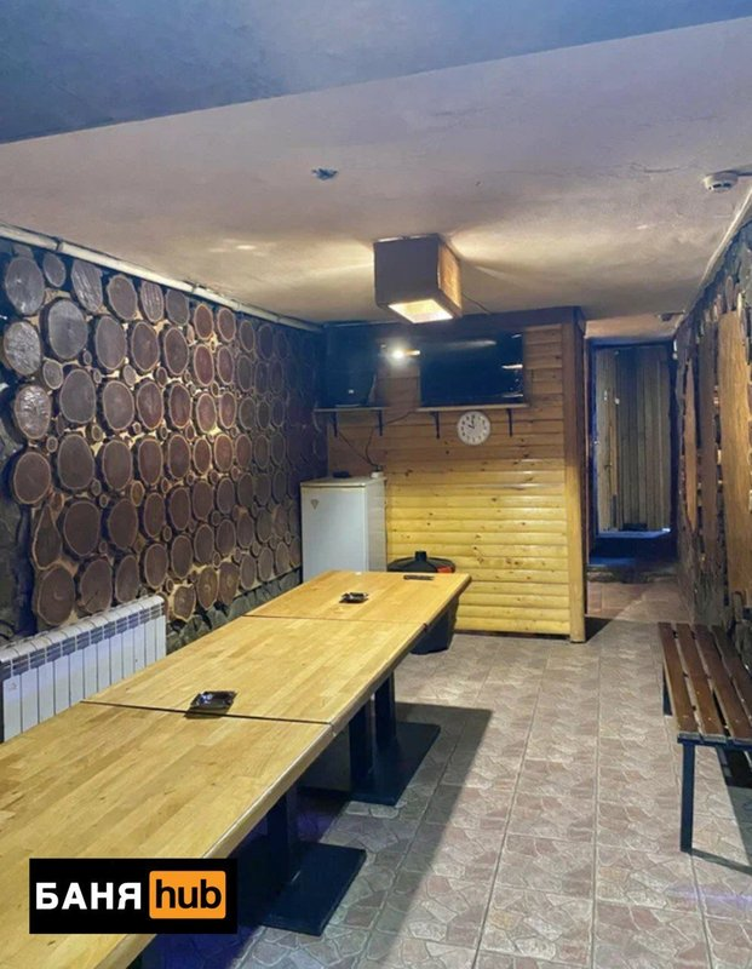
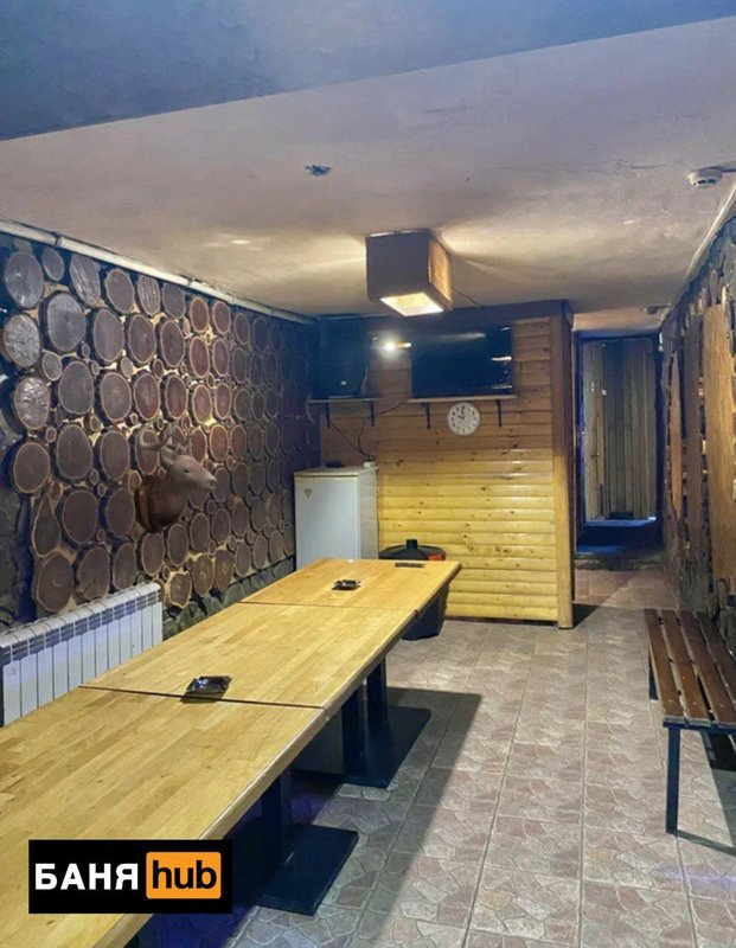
+ mounted trophy [133,415,219,536]
